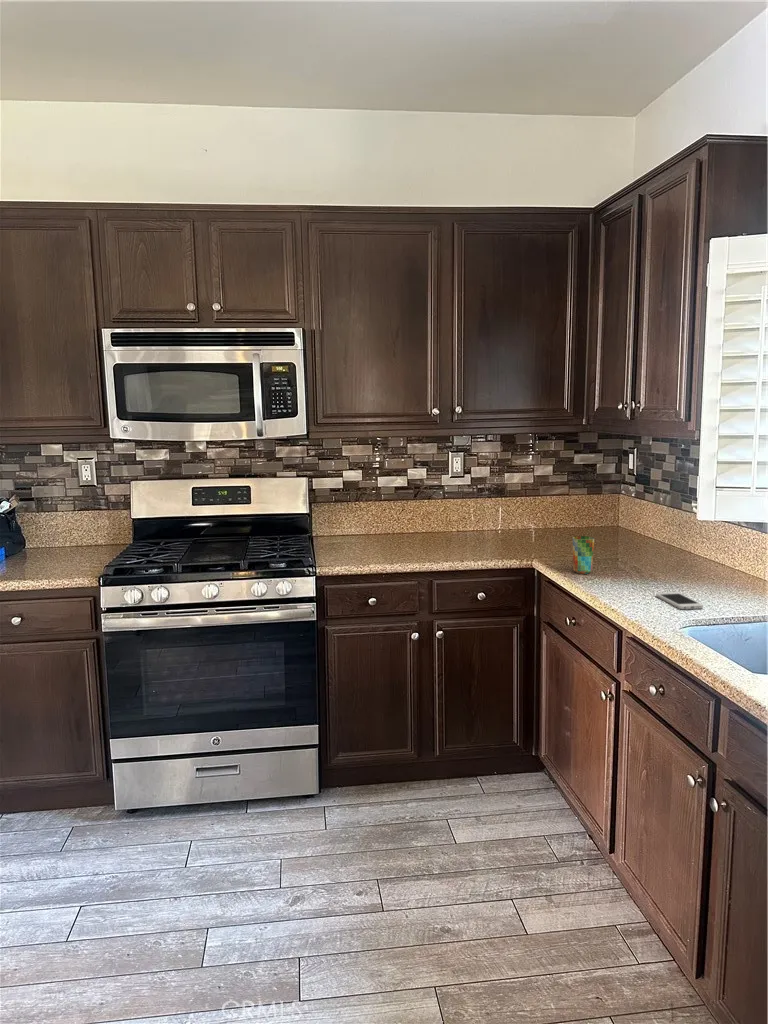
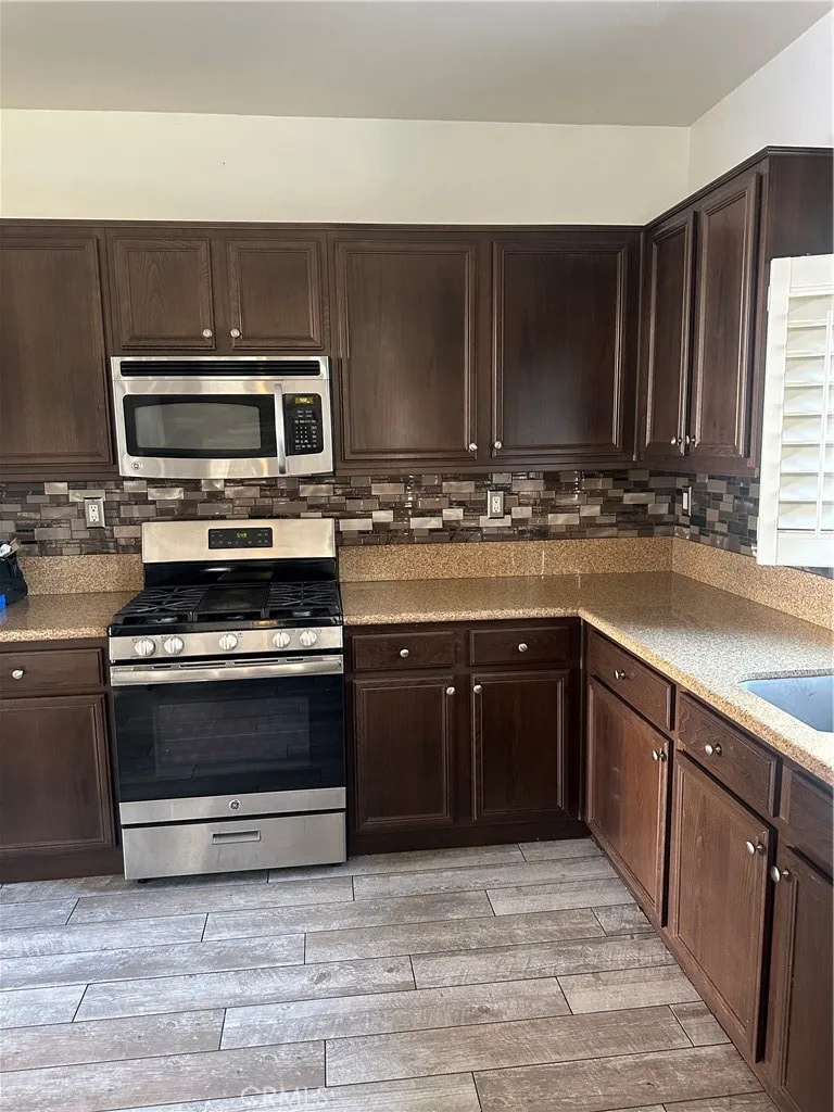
- smartphone [655,591,704,610]
- cup [572,535,595,575]
